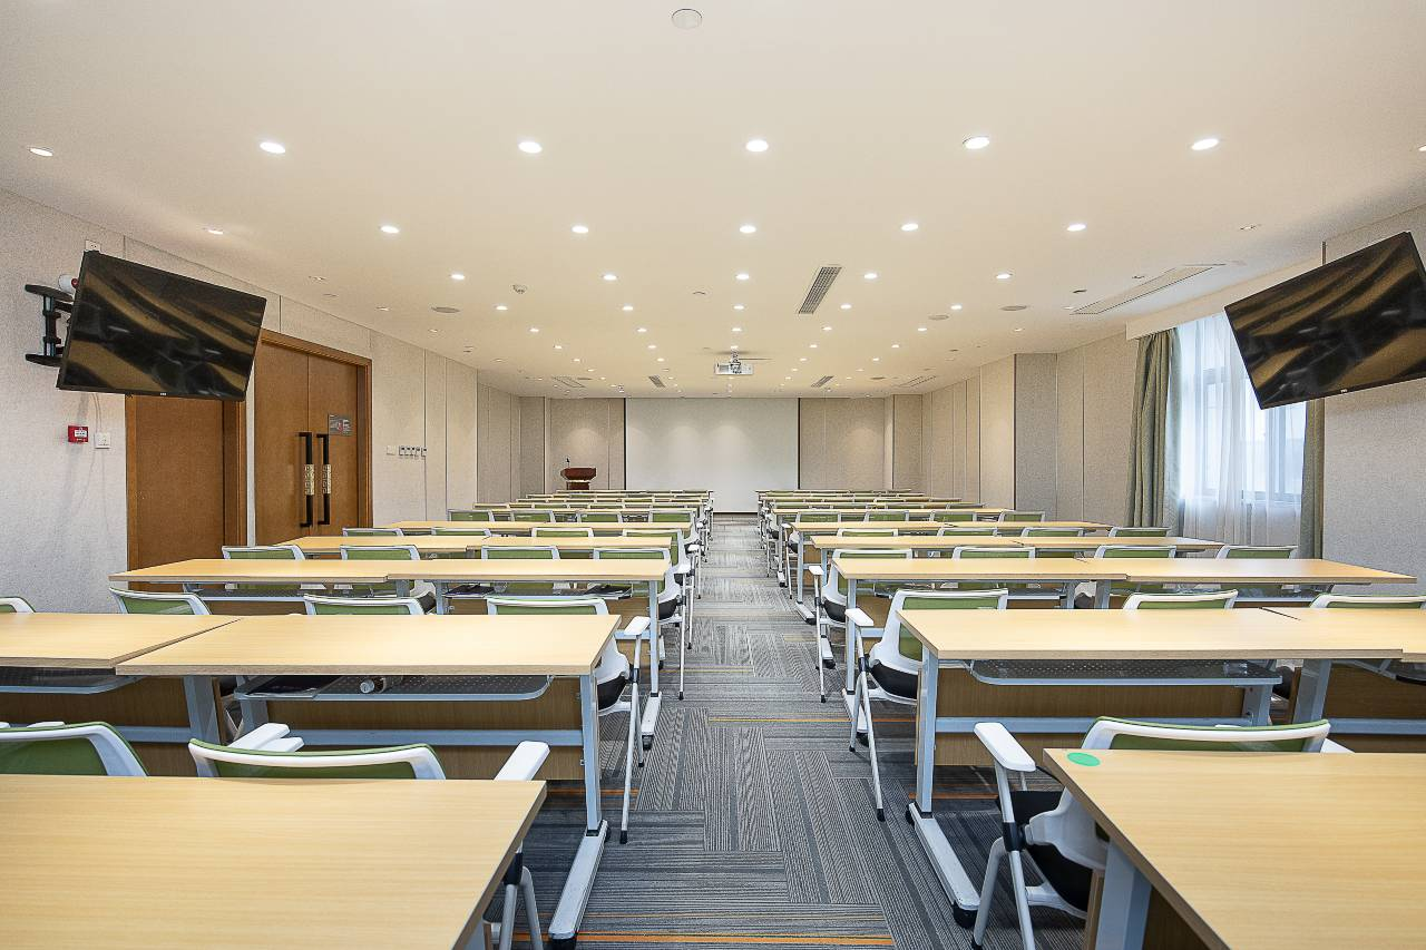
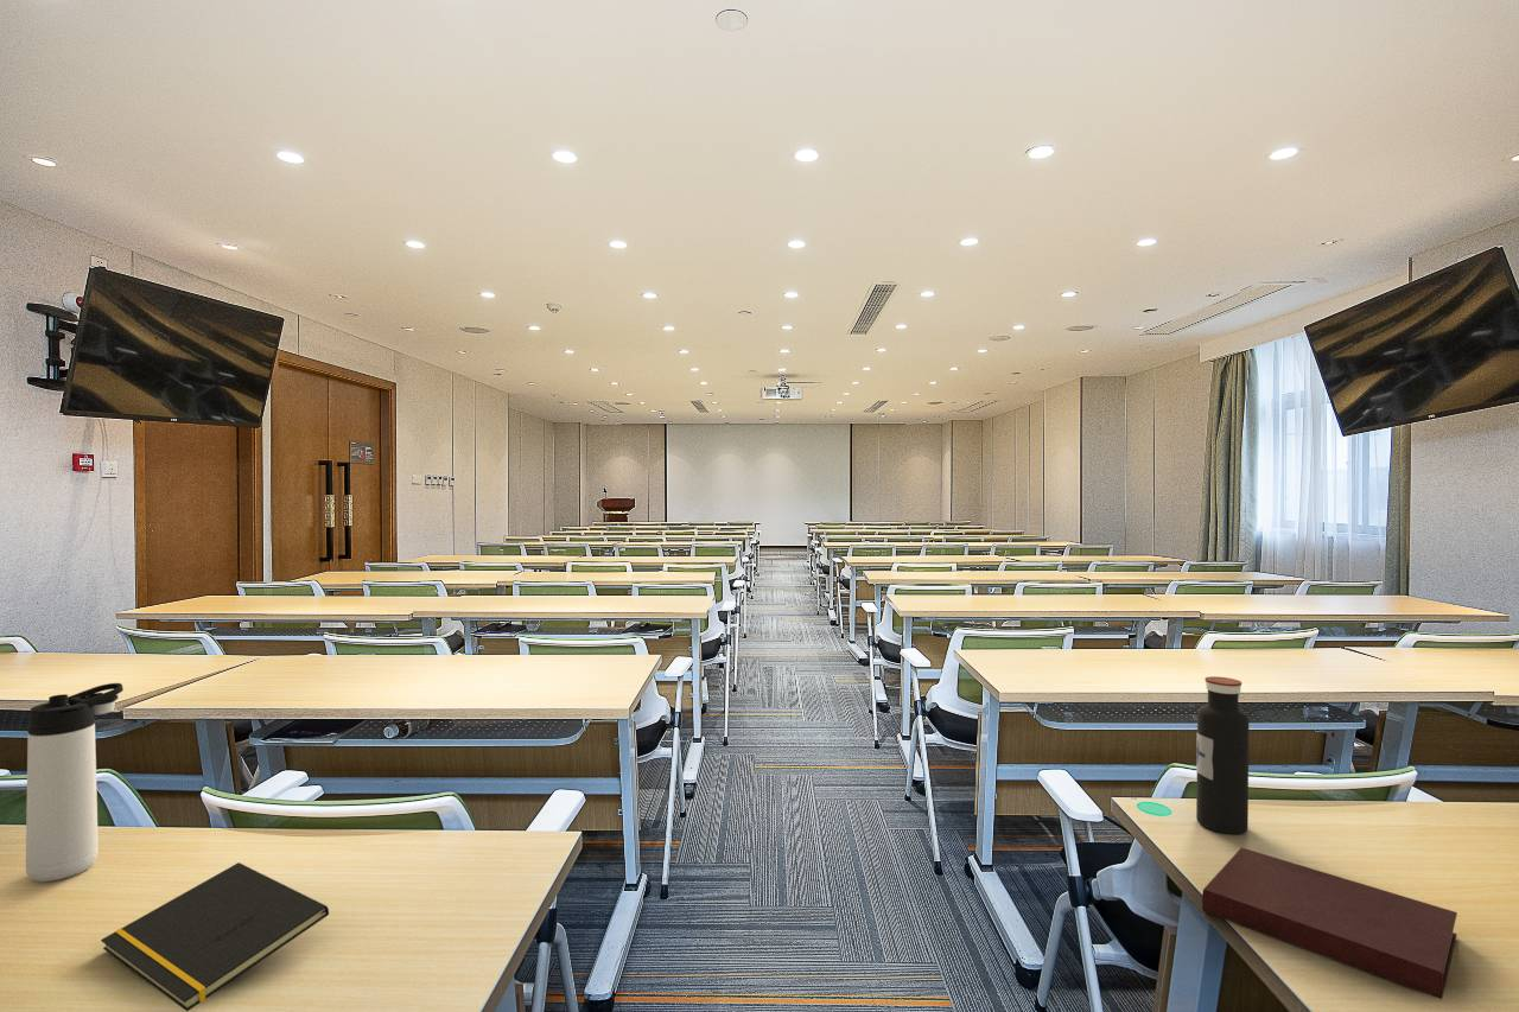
+ notebook [1201,846,1458,1000]
+ thermos bottle [25,682,125,883]
+ water bottle [1195,675,1250,835]
+ notepad [100,861,330,1012]
